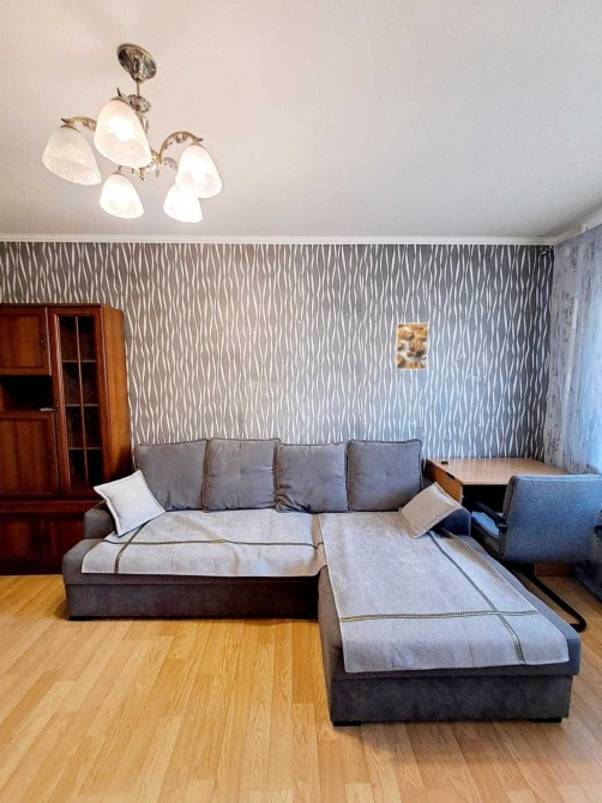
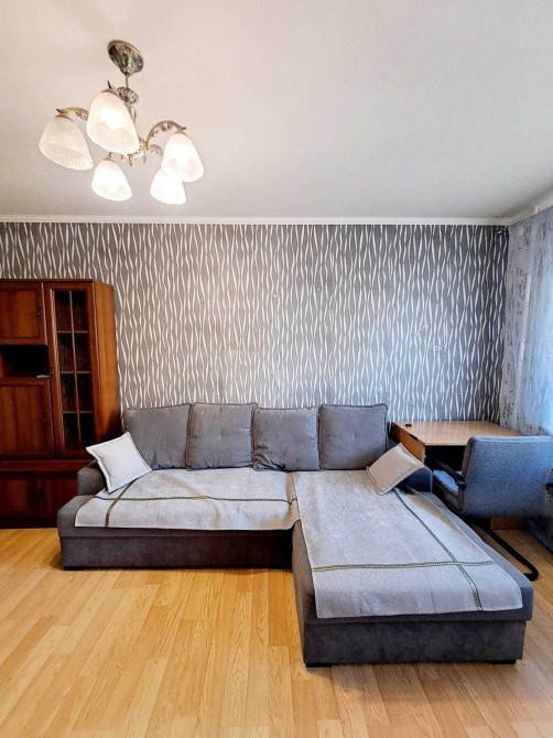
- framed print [395,322,429,370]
